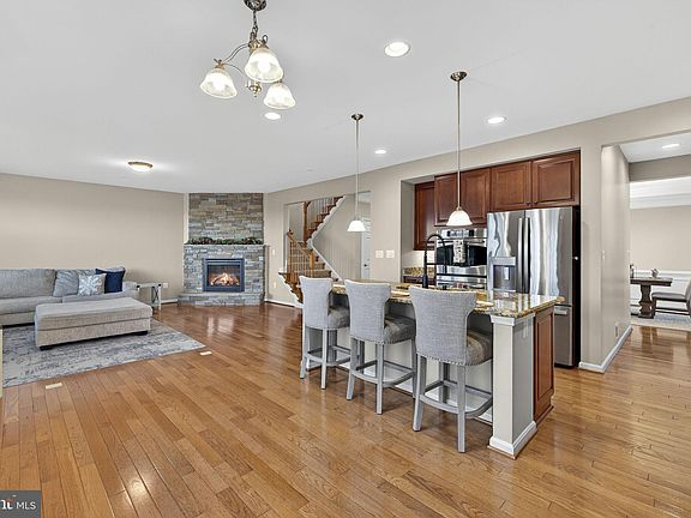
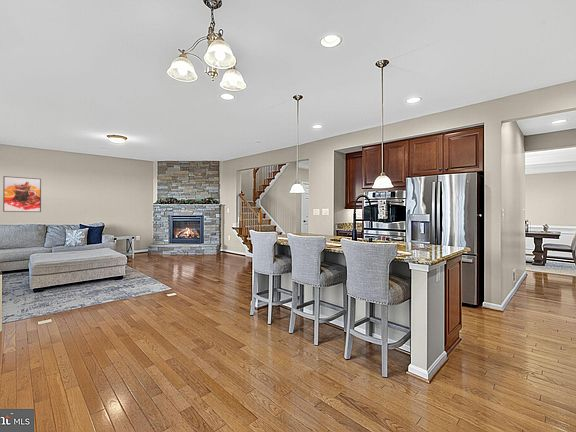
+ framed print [2,175,42,213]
